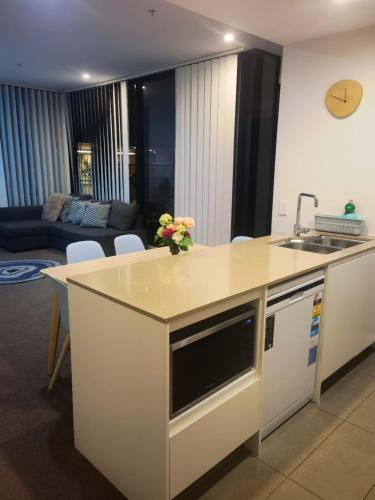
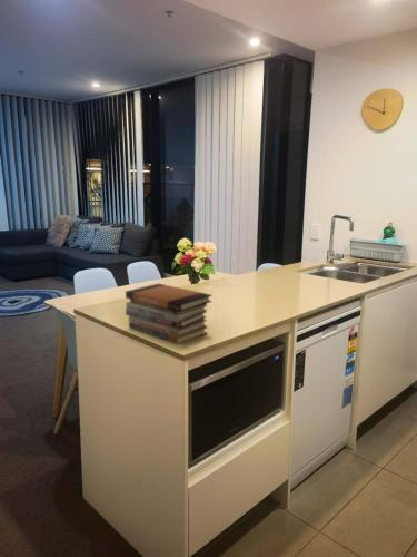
+ book stack [125,282,214,345]
